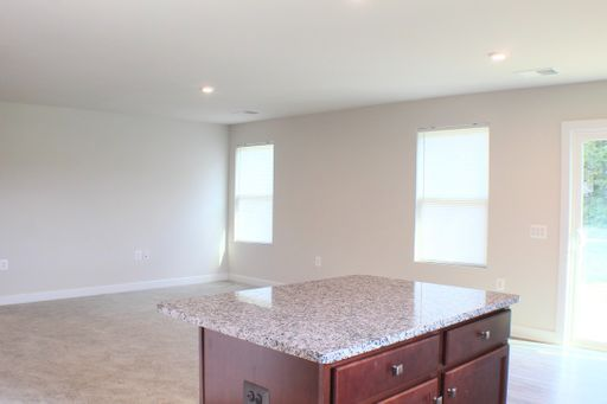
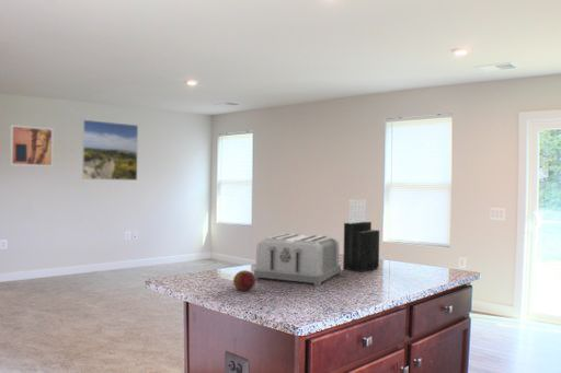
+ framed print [81,119,139,182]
+ wall art [9,124,55,167]
+ knife block [342,198,380,272]
+ fruit [232,269,256,292]
+ toaster [253,232,342,287]
